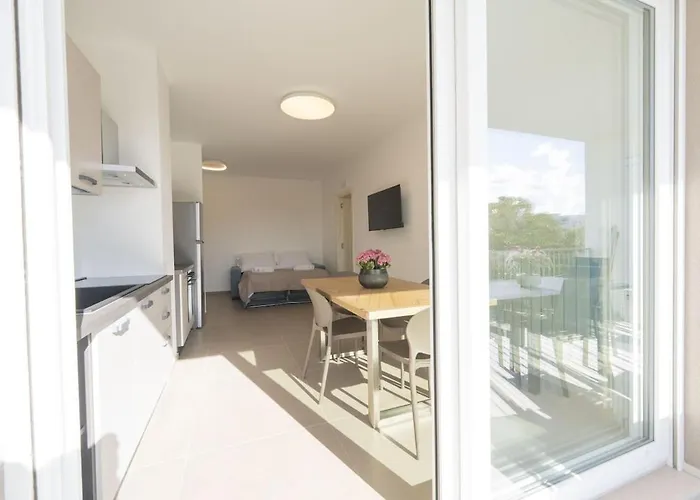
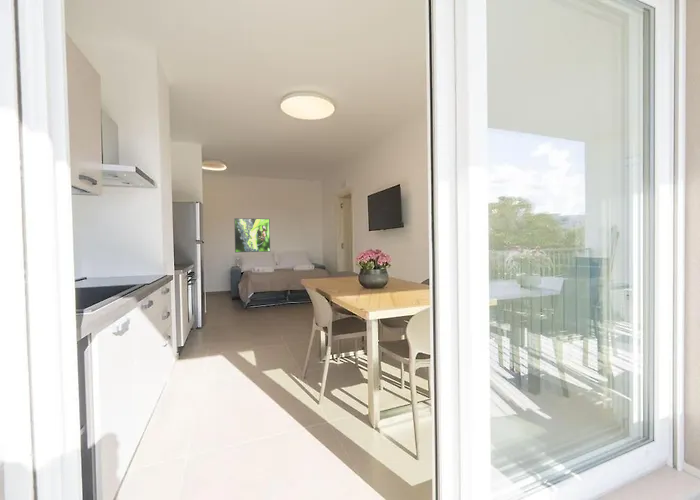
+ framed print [233,217,271,253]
